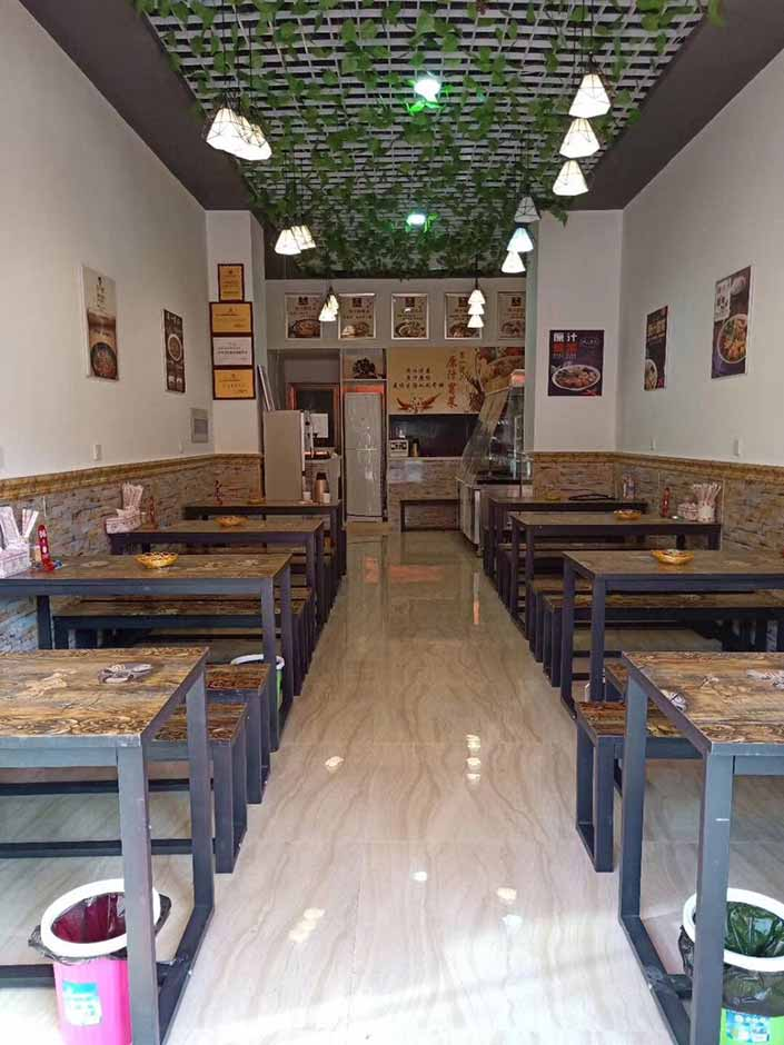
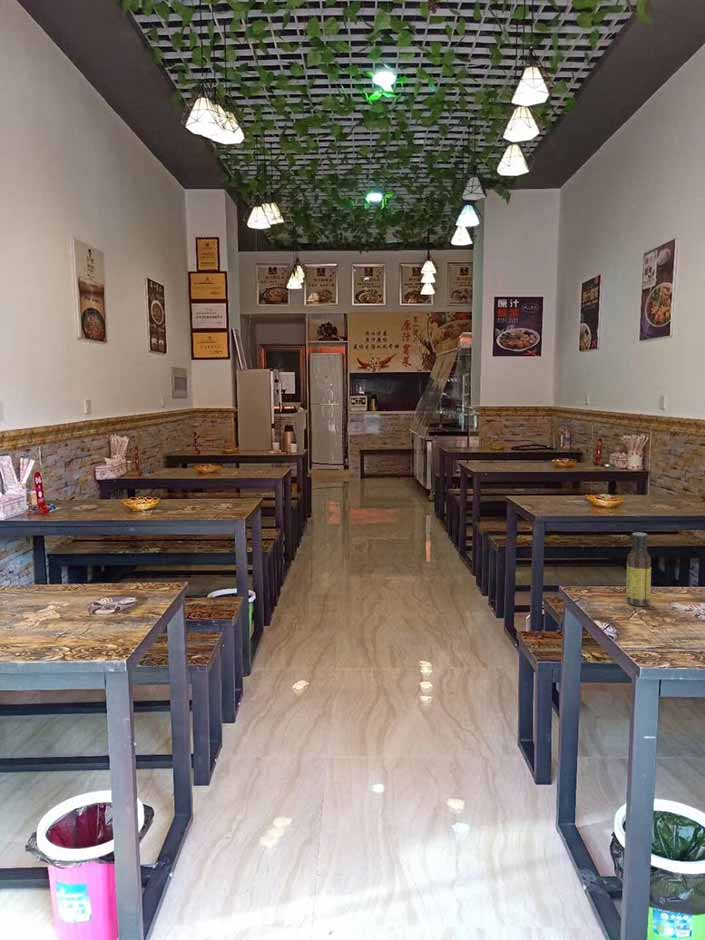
+ sauce bottle [625,531,652,607]
